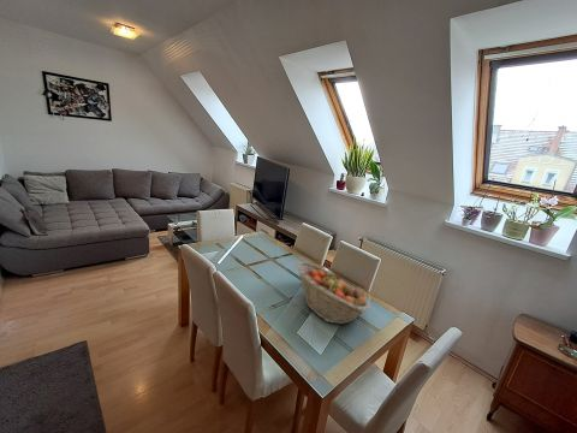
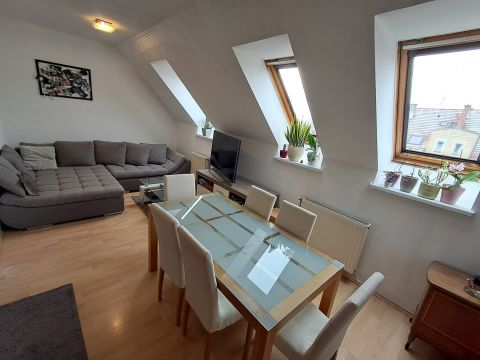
- fruit basket [295,261,371,326]
